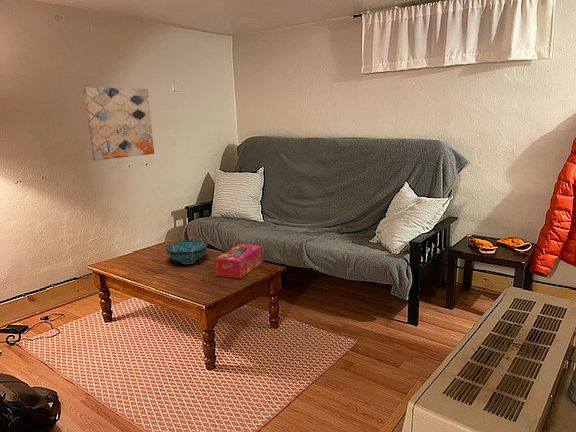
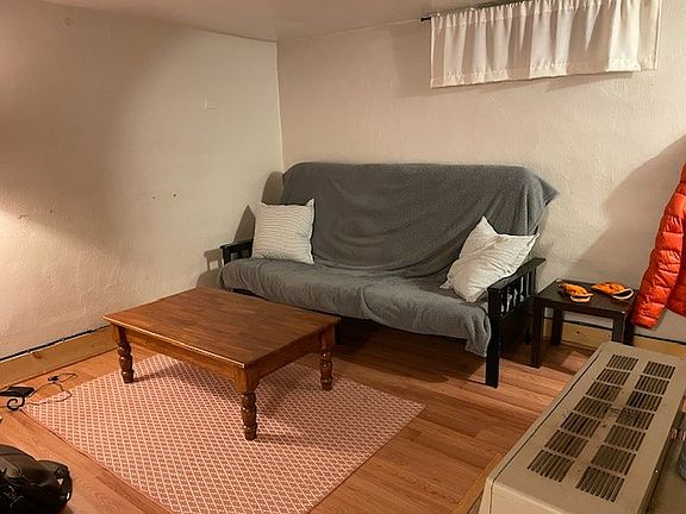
- decorative bowl [165,240,209,265]
- wall art [83,86,155,161]
- tissue box [214,243,264,279]
